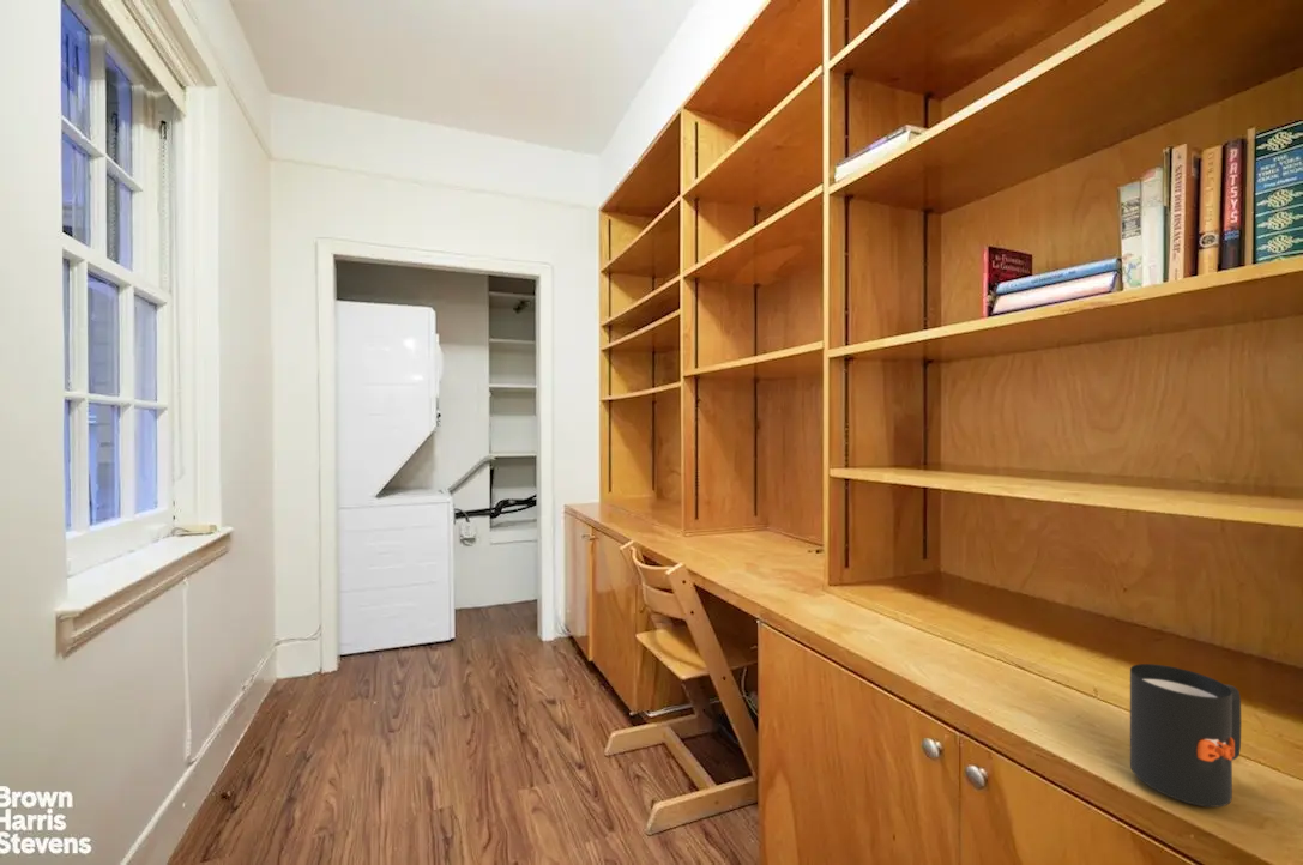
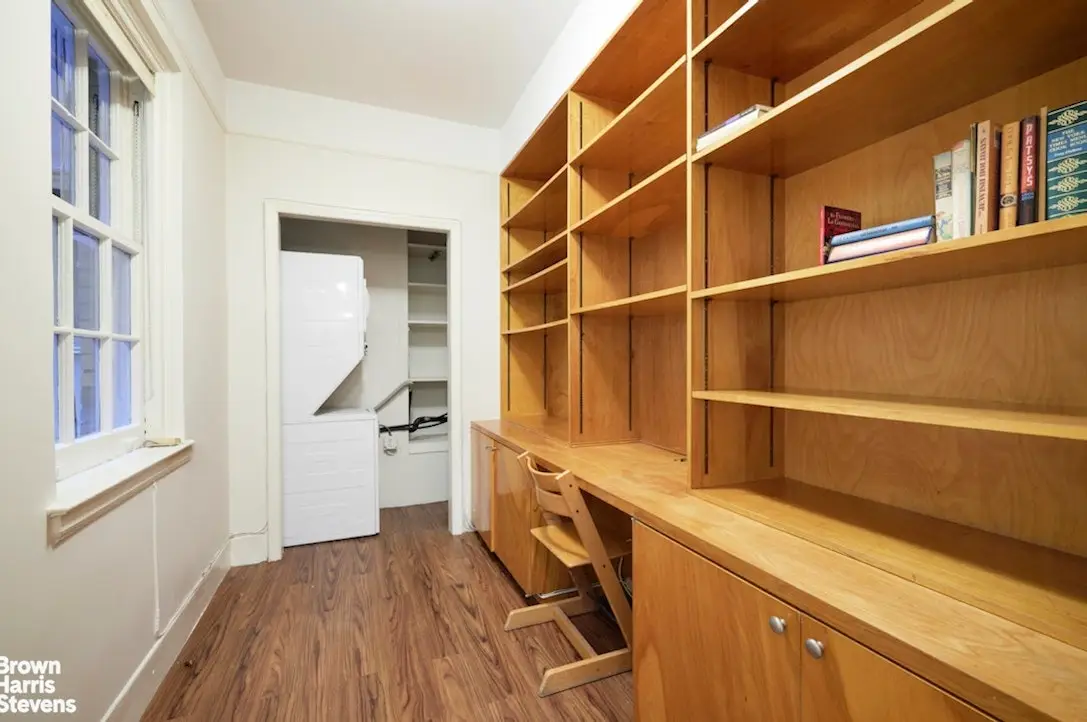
- mug [1129,663,1242,809]
